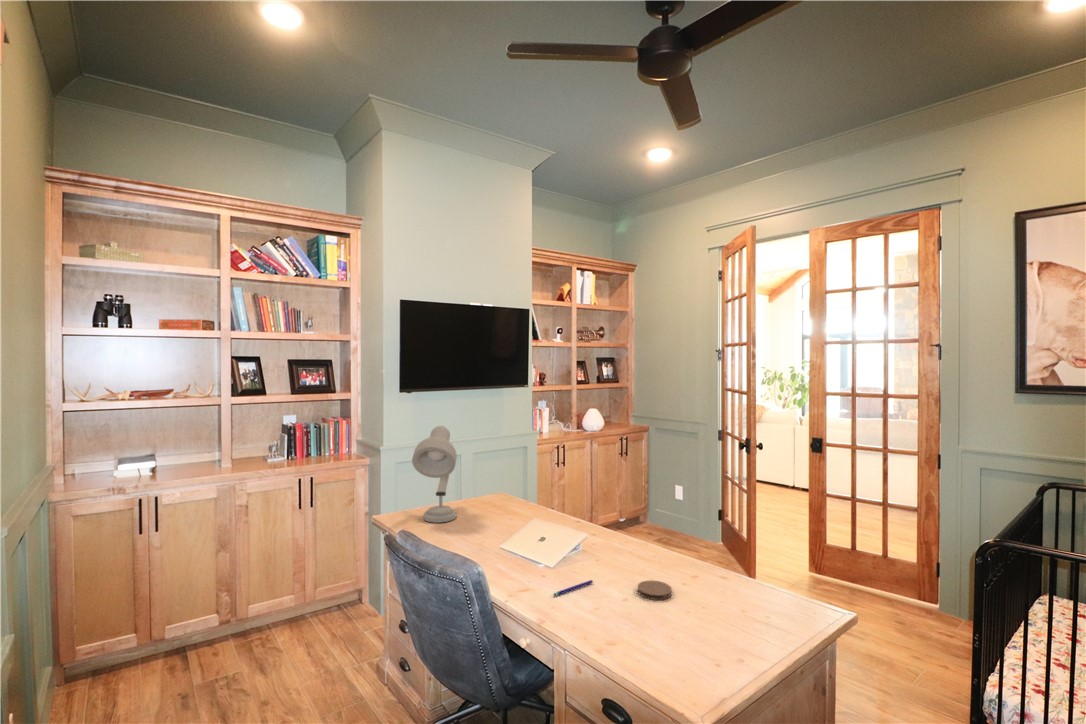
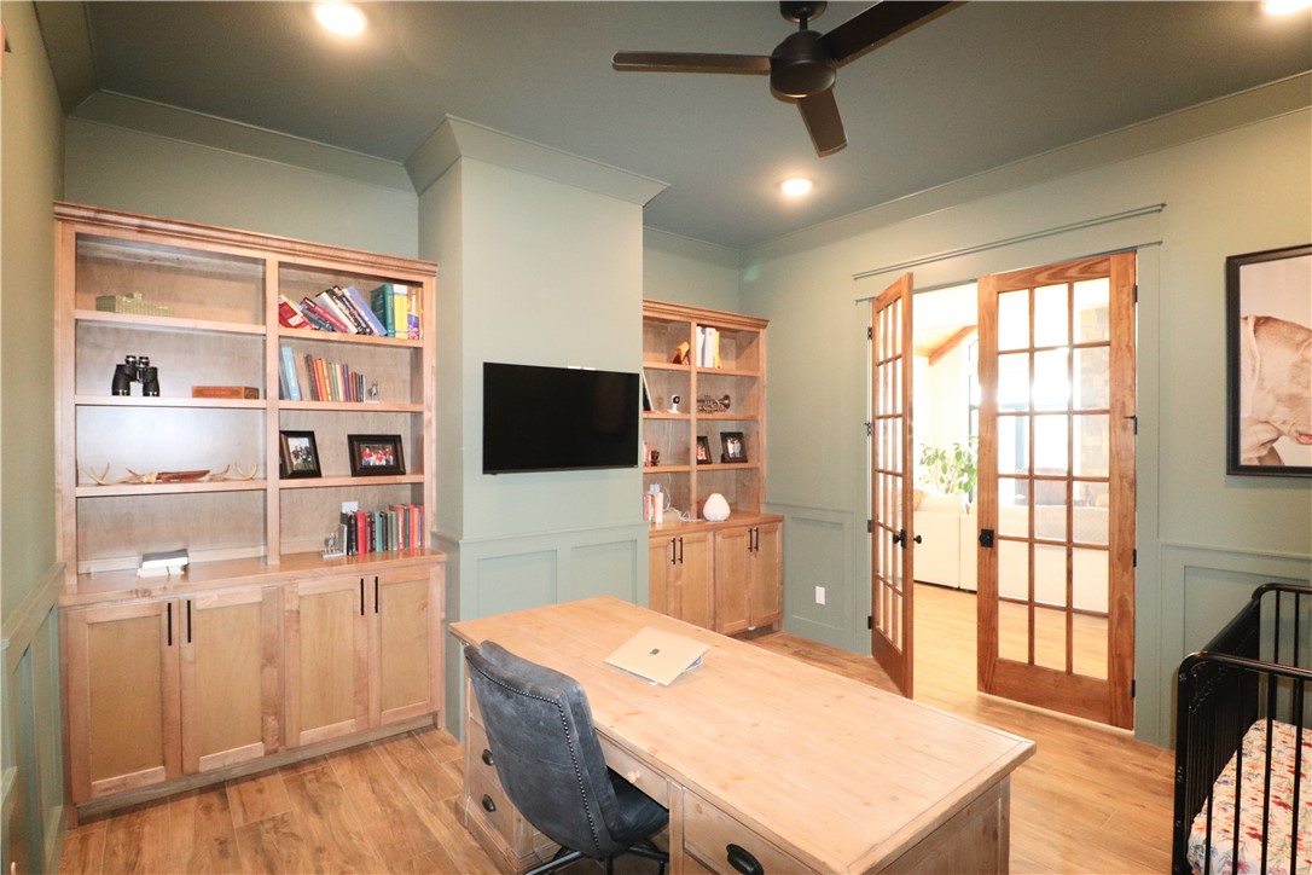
- desk lamp [411,425,458,524]
- coaster [637,579,673,601]
- pen [552,579,594,597]
